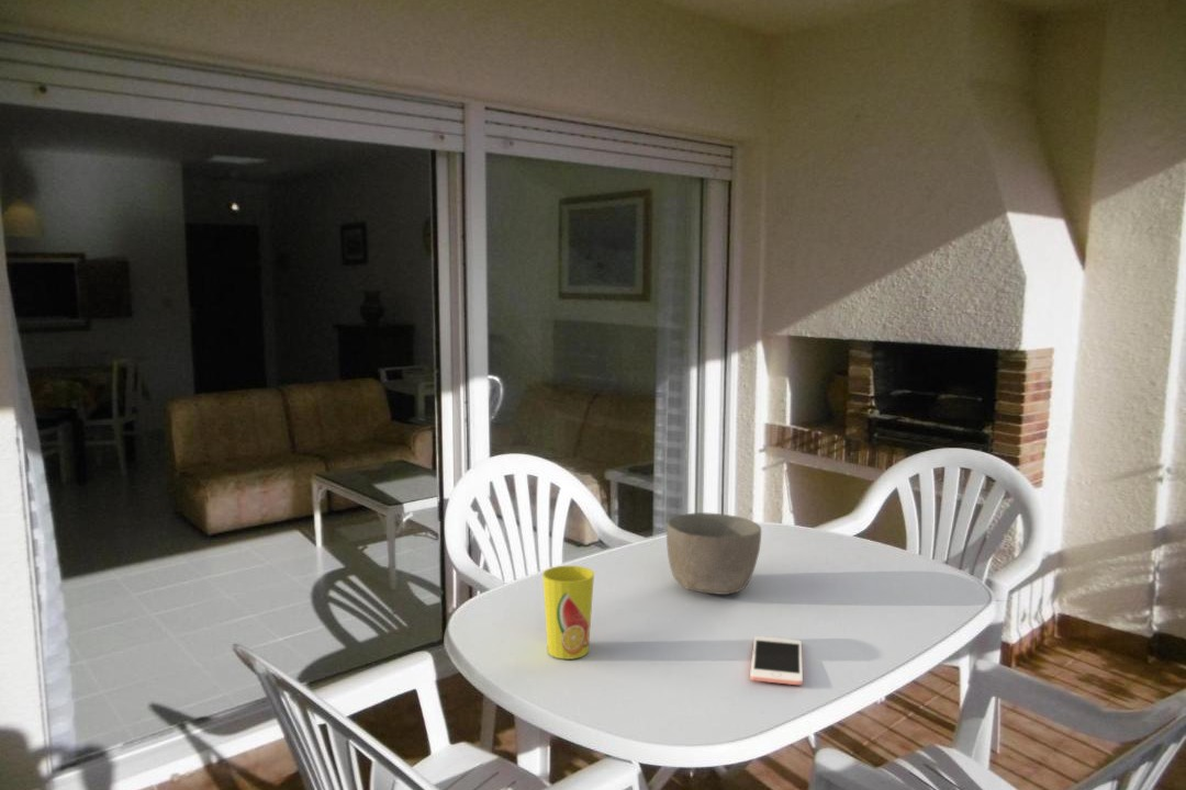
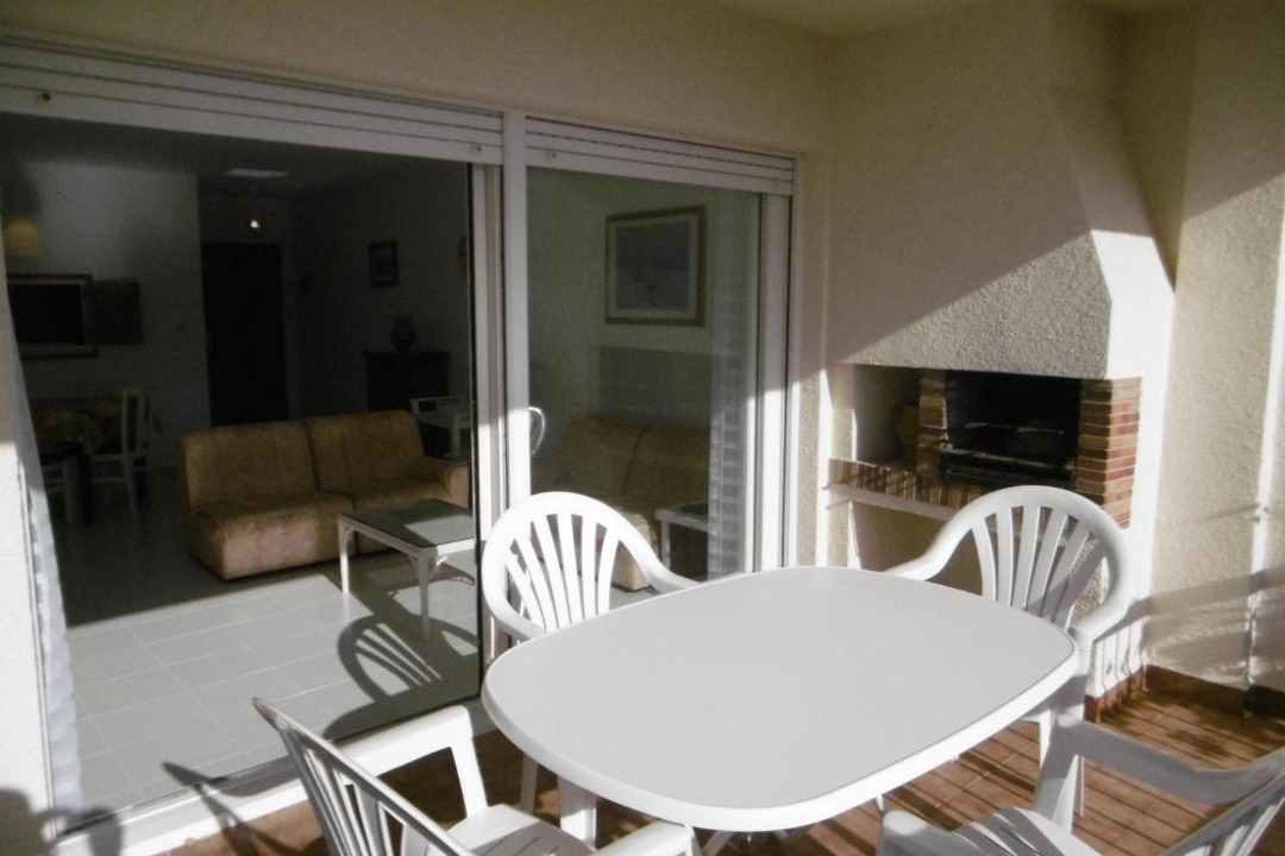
- cup [541,565,595,661]
- bowl [665,511,762,596]
- cell phone [749,635,804,686]
